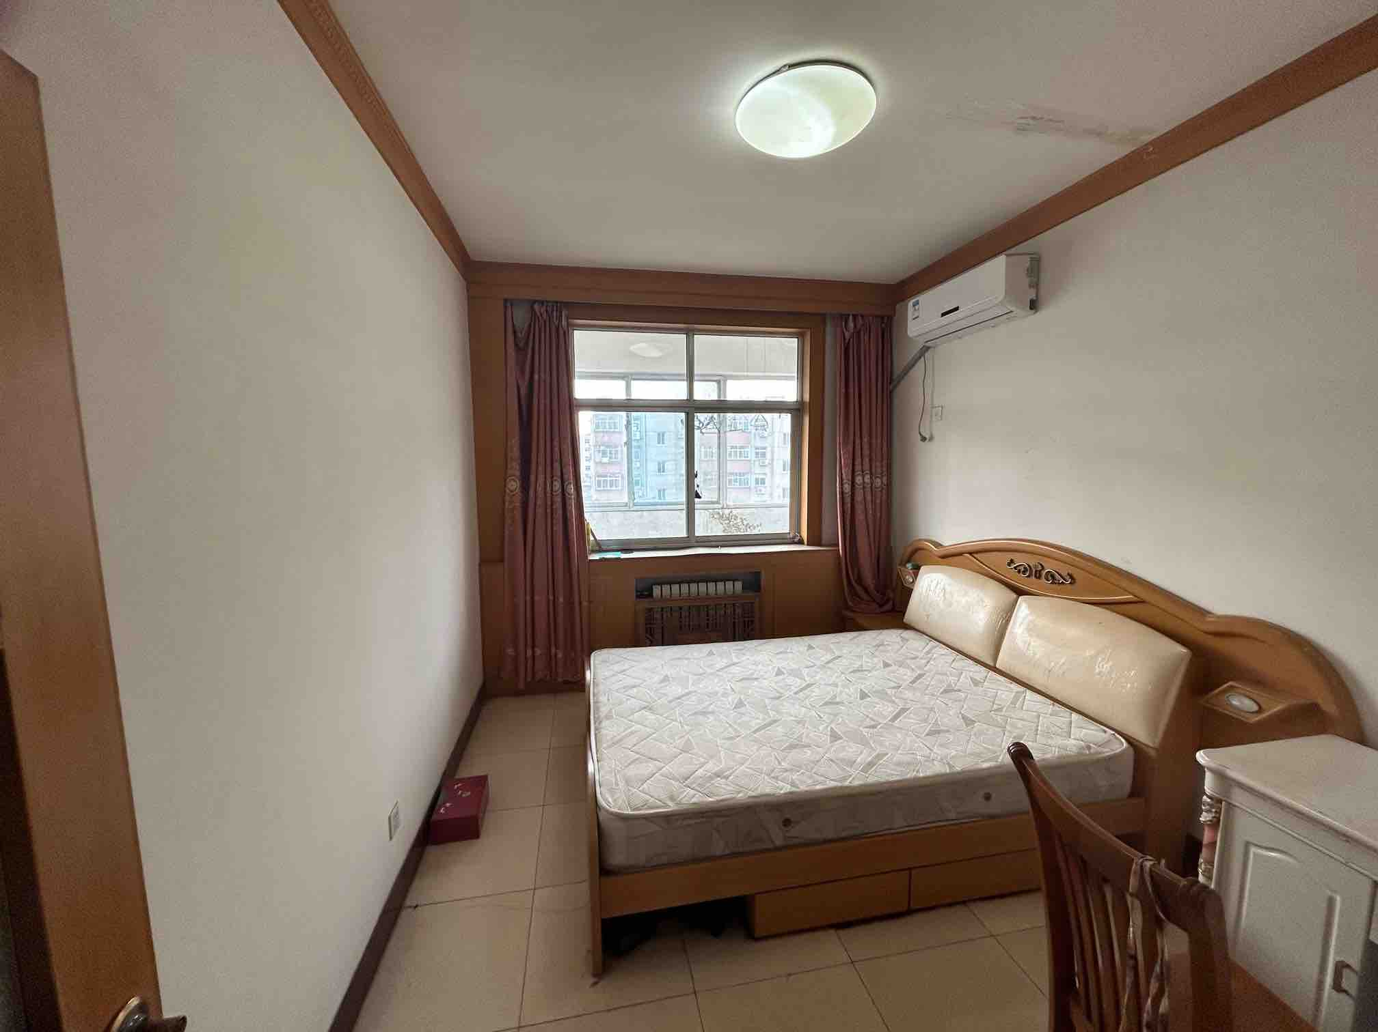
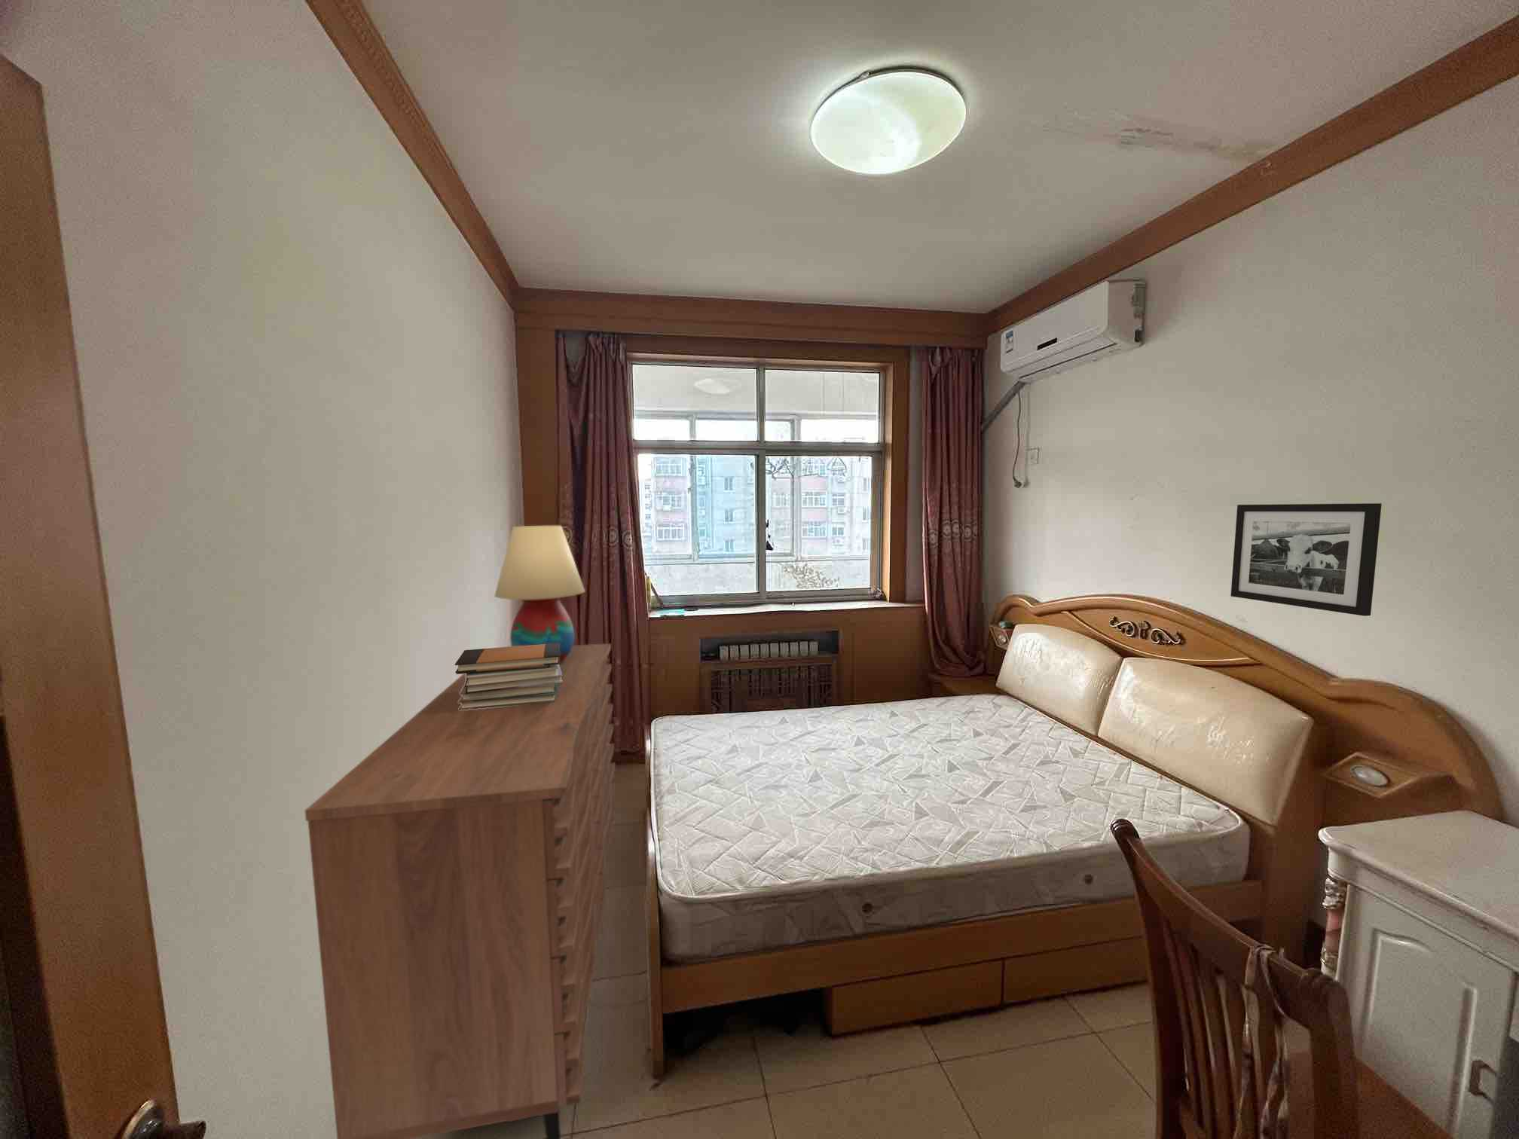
+ book stack [455,642,563,711]
+ table lamp [494,525,585,664]
+ picture frame [1231,502,1383,617]
+ sideboard [305,642,617,1139]
